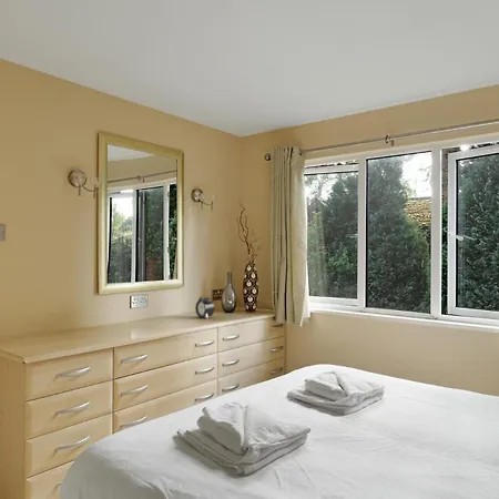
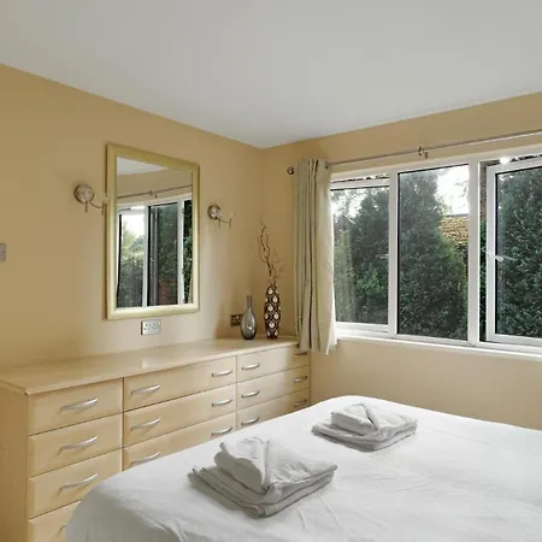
- alarm clock [194,296,215,319]
